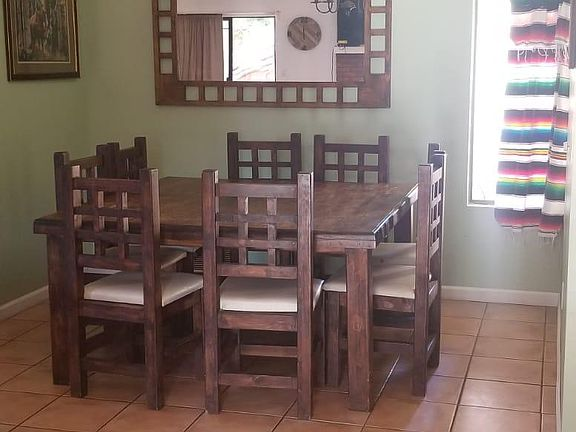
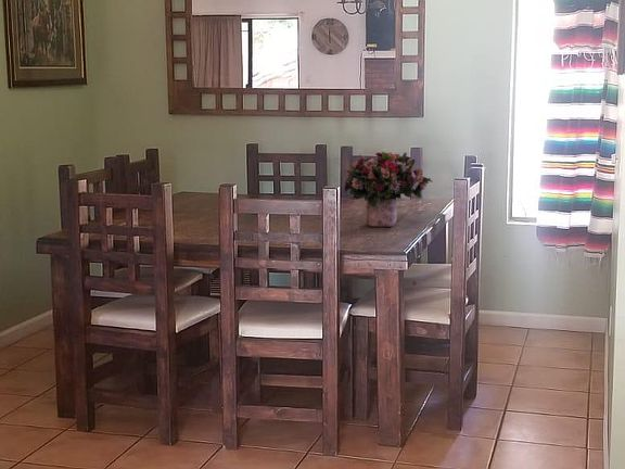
+ bouquet [343,151,434,228]
